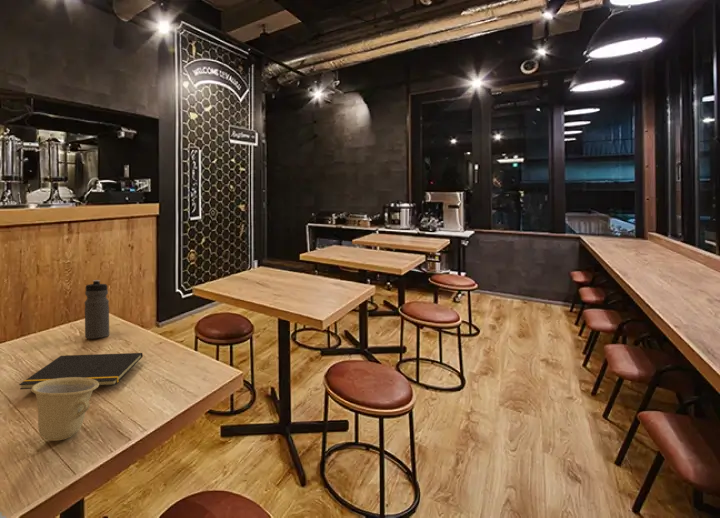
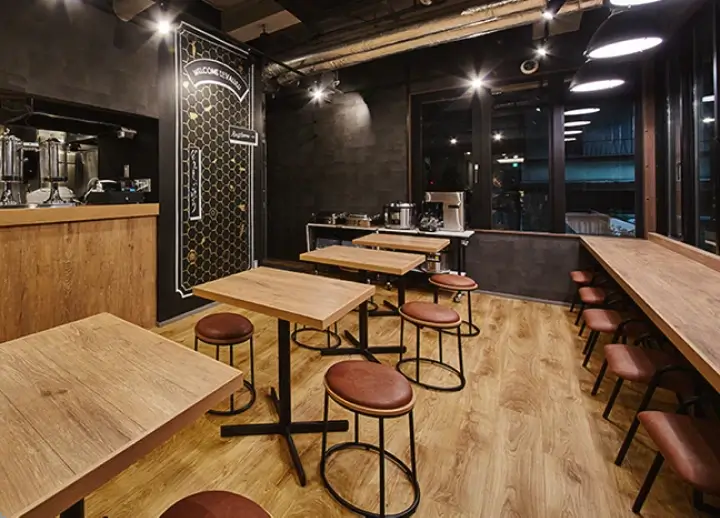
- notepad [18,352,144,390]
- cup [30,377,99,442]
- water bottle [83,279,110,340]
